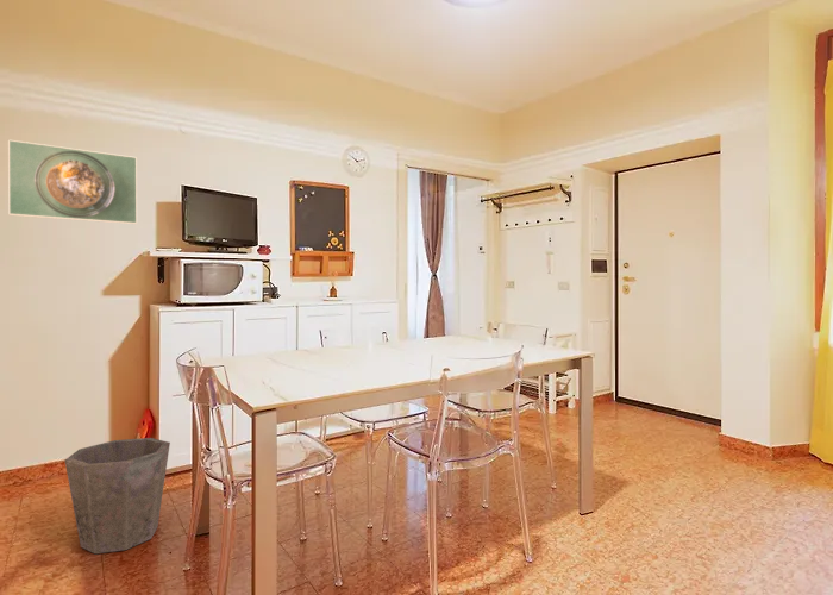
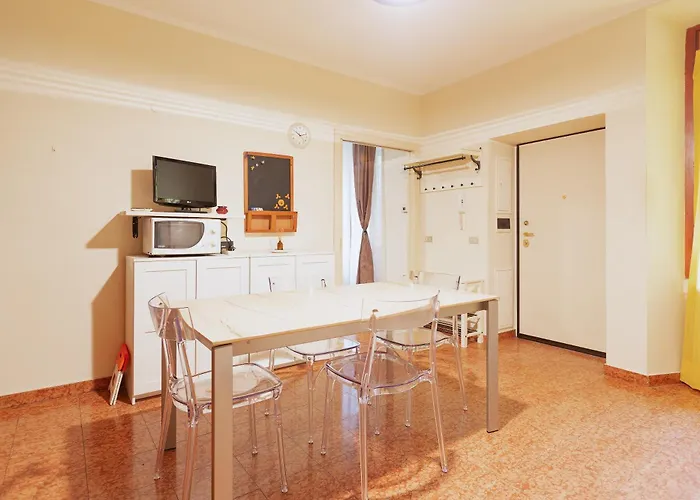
- waste bin [64,437,171,555]
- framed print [7,139,138,225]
